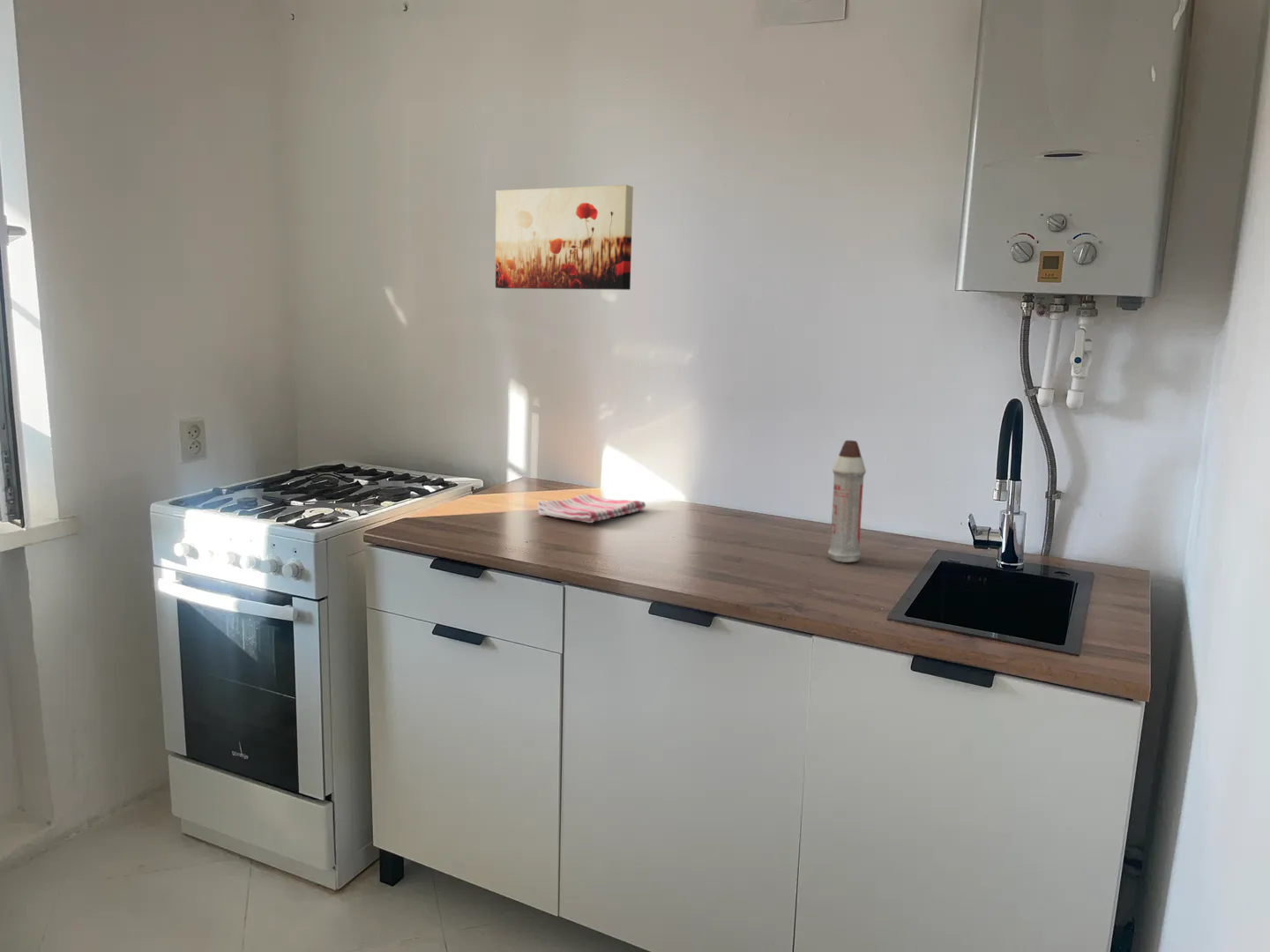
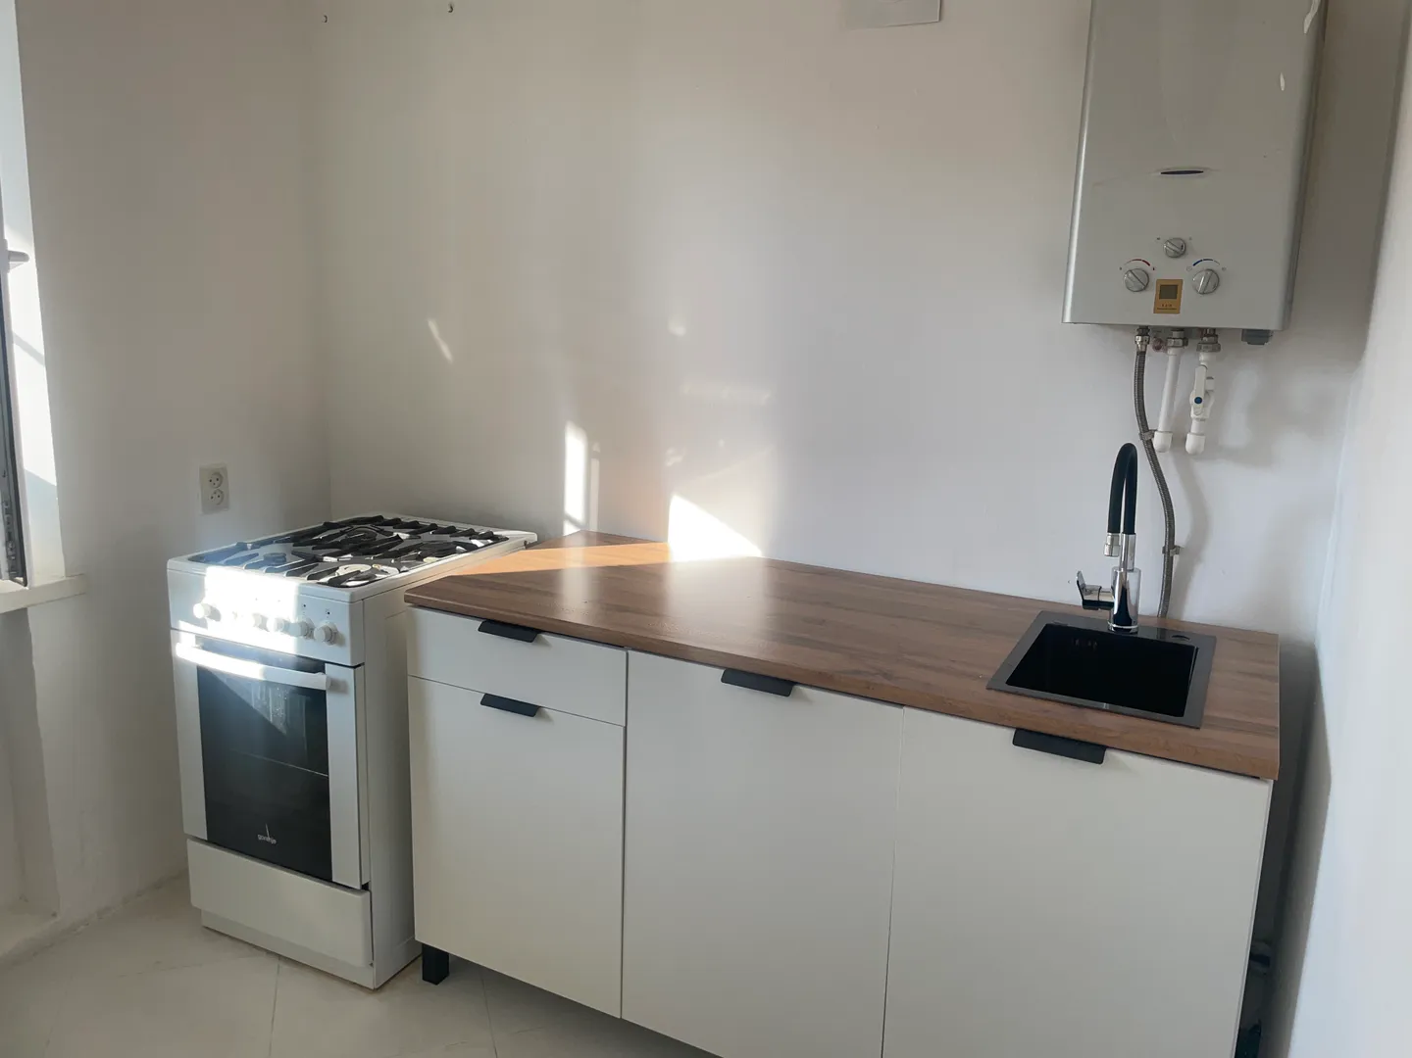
- dish towel [536,494,646,524]
- wall art [495,184,634,291]
- spray bottle [827,440,867,563]
